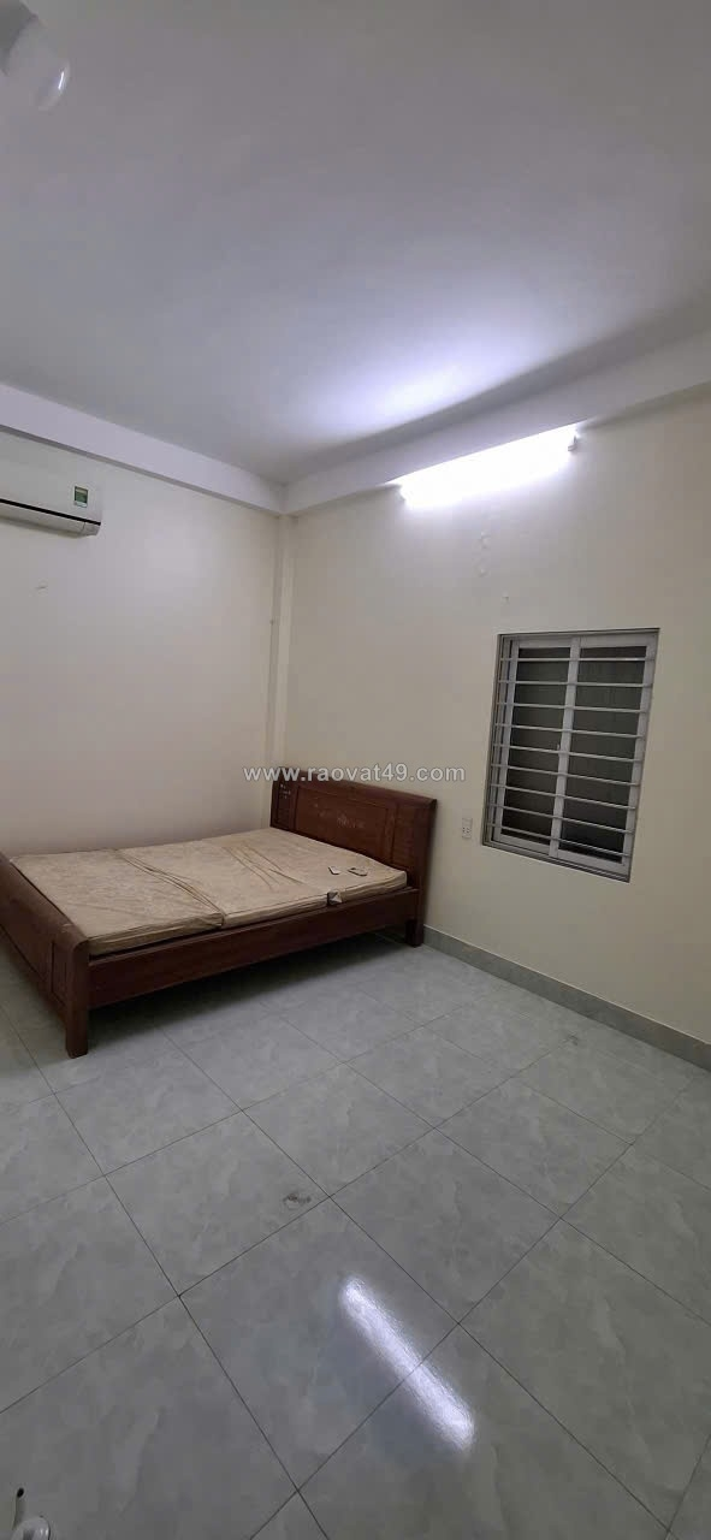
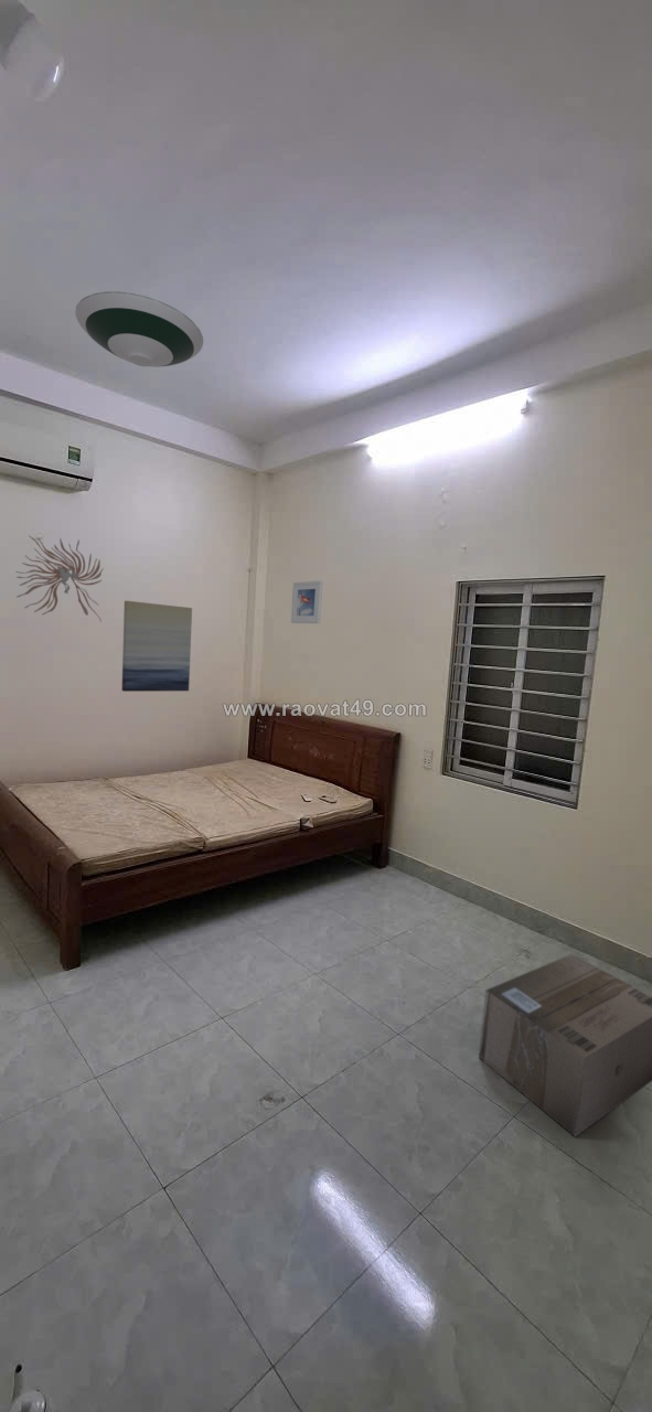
+ cardboard box [478,953,652,1138]
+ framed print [290,580,323,624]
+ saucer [74,290,204,368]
+ wall art [121,600,193,693]
+ wall sculpture [14,535,105,623]
